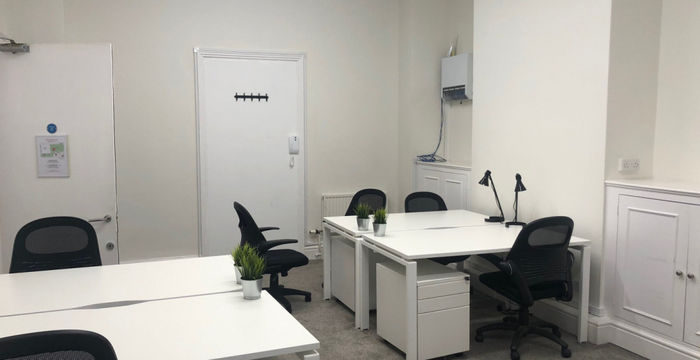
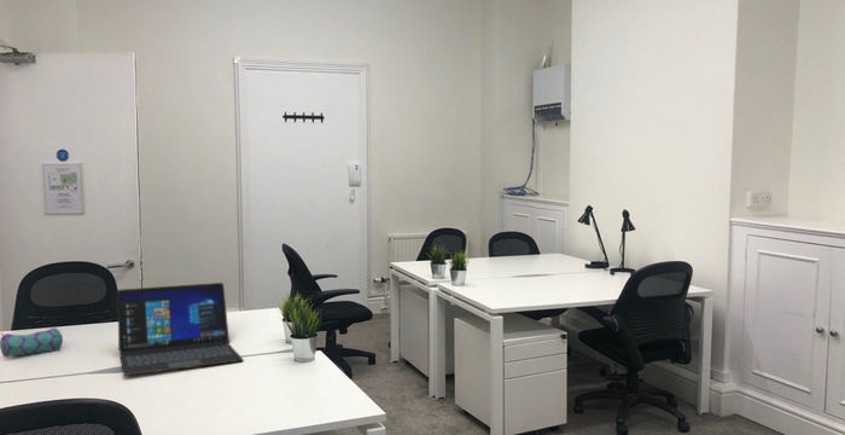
+ pencil case [0,326,64,358]
+ laptop [116,282,244,377]
